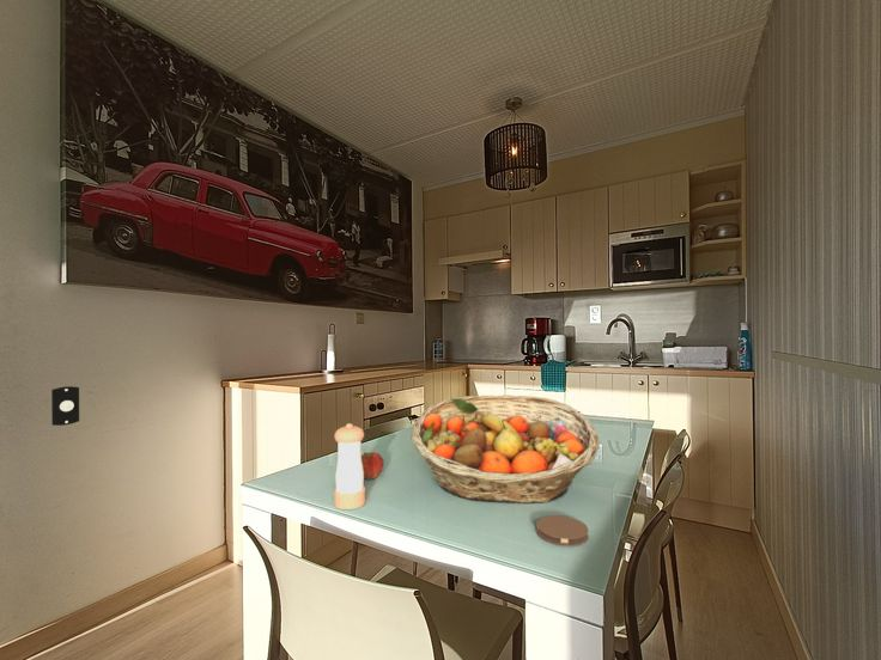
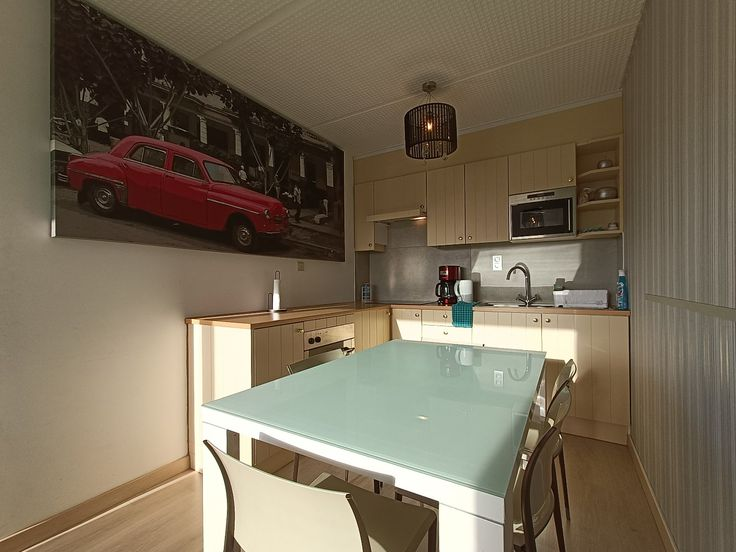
- light switch [50,385,80,427]
- pepper shaker [333,422,366,511]
- apple [361,451,384,481]
- coaster [535,514,590,548]
- fruit basket [411,395,601,505]
